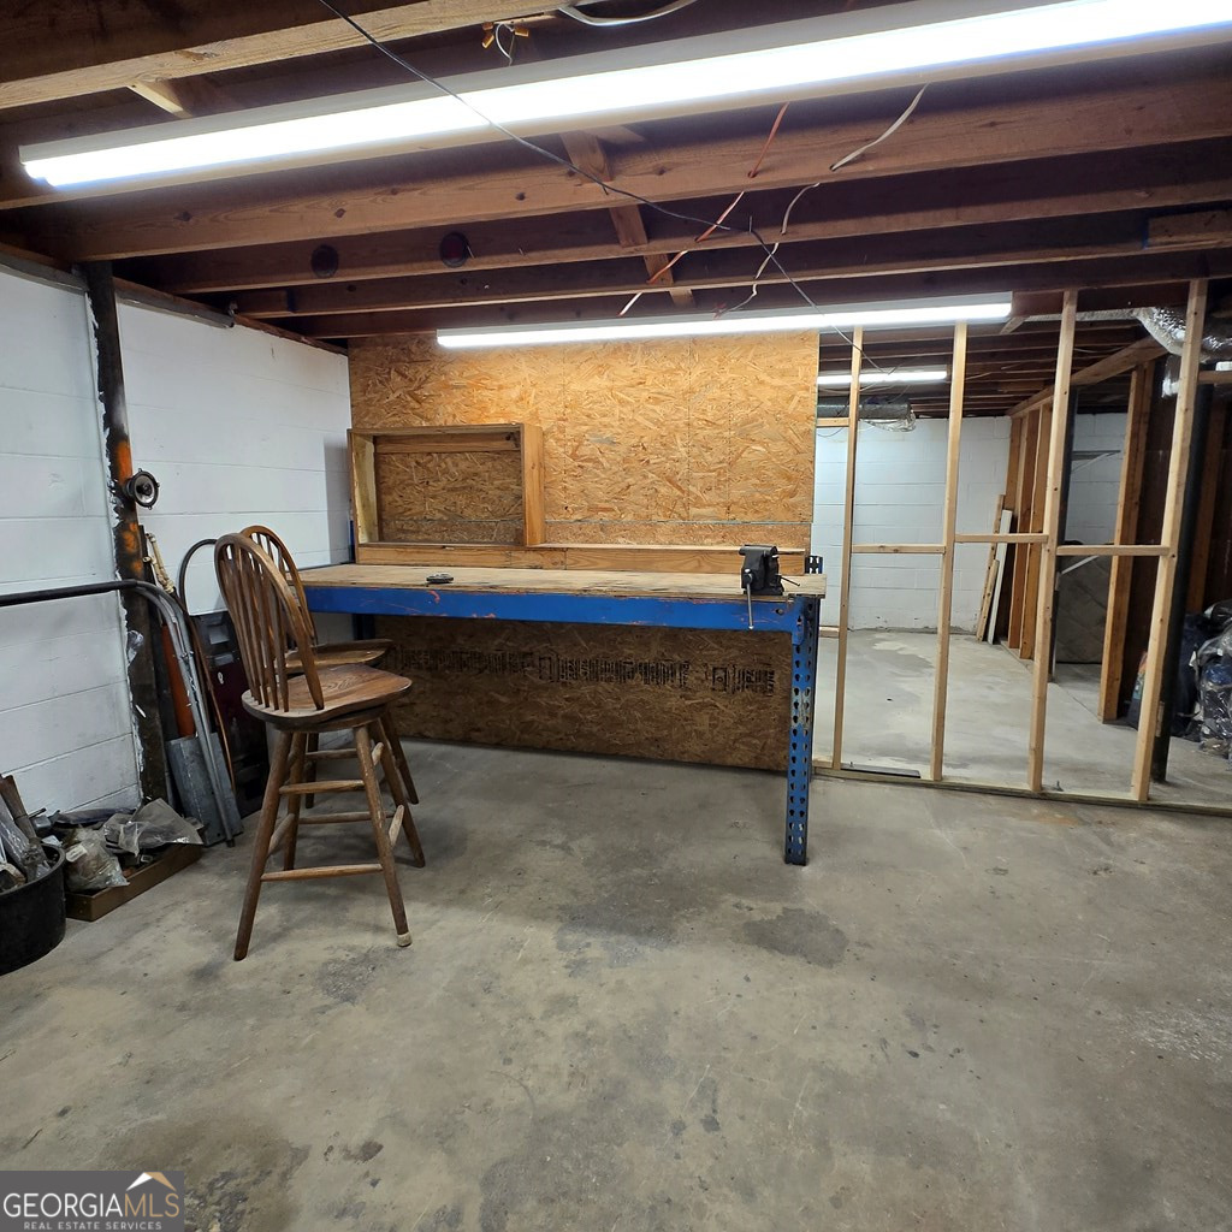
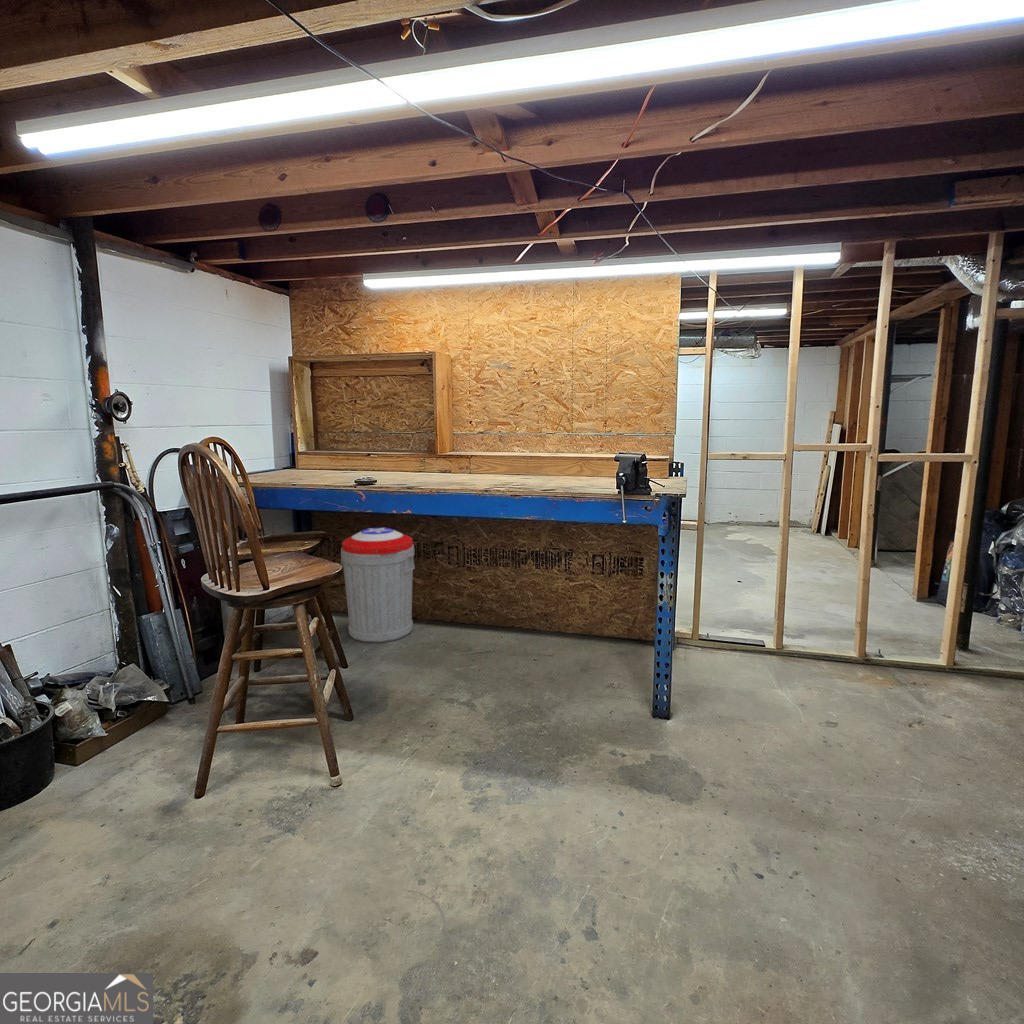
+ trash can [340,527,416,644]
